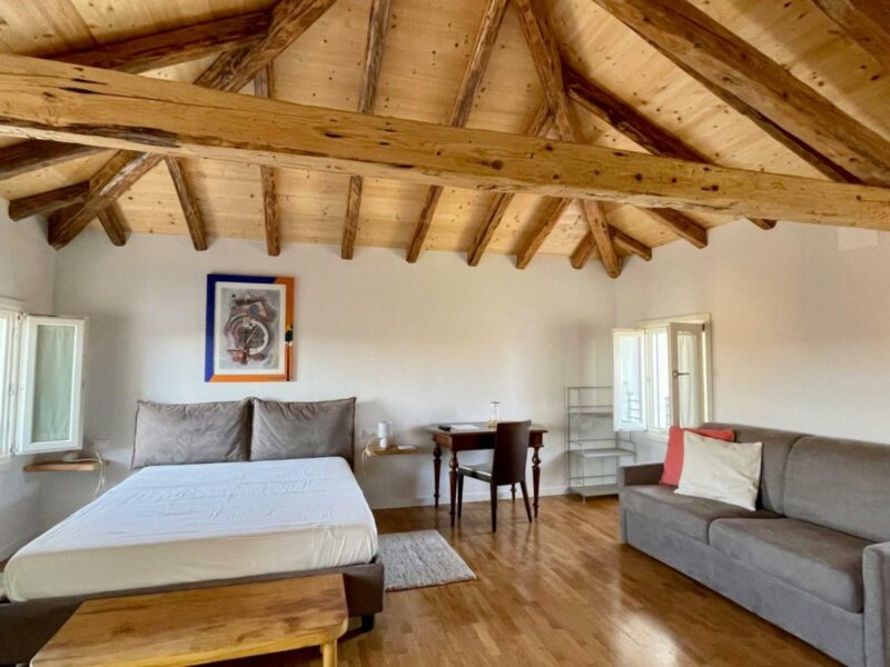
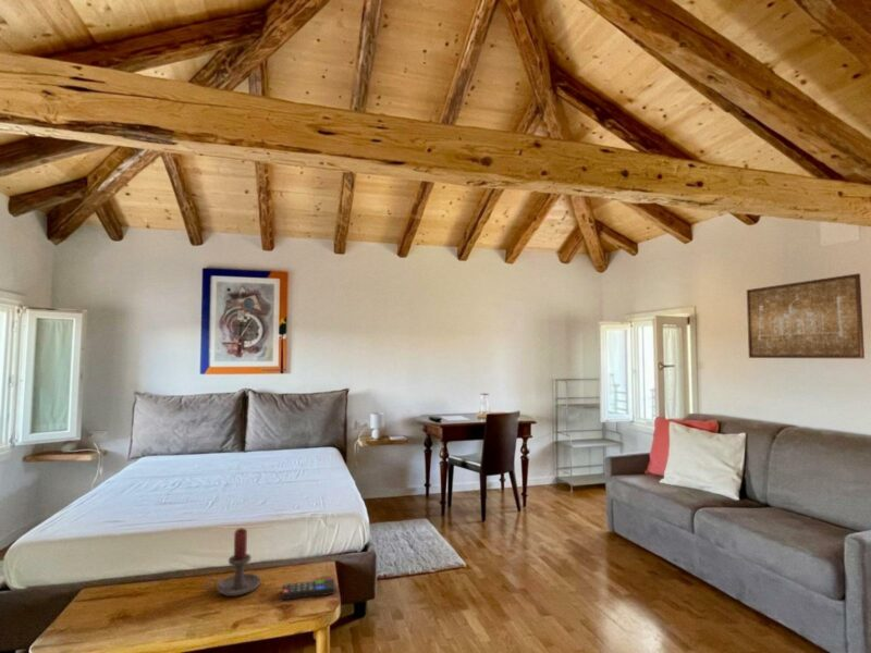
+ wall art [746,272,866,359]
+ remote control [281,578,336,601]
+ candle holder [203,527,261,597]
